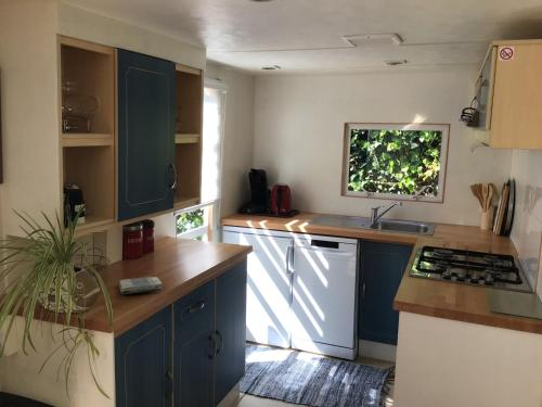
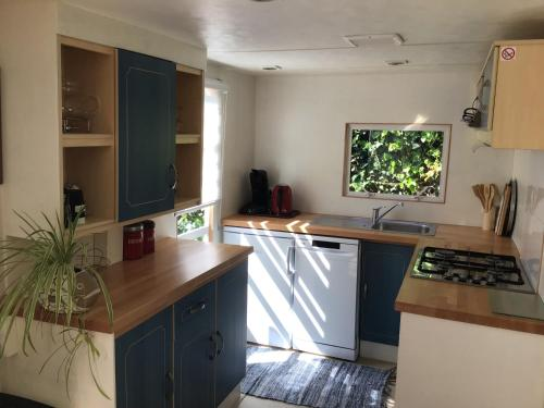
- dish towel [118,276,164,295]
